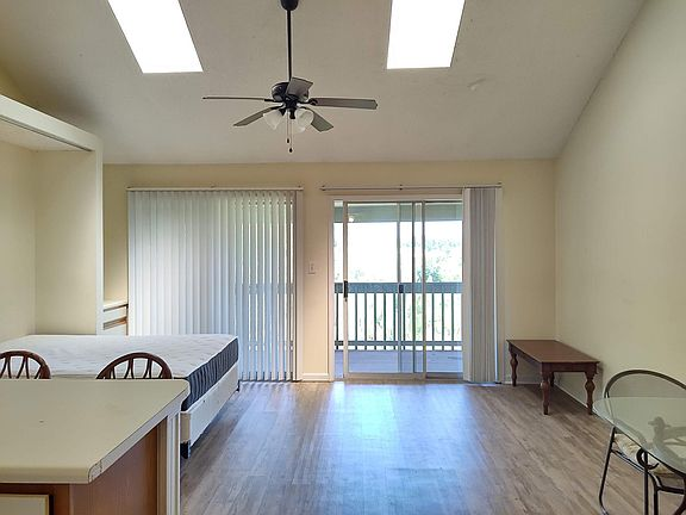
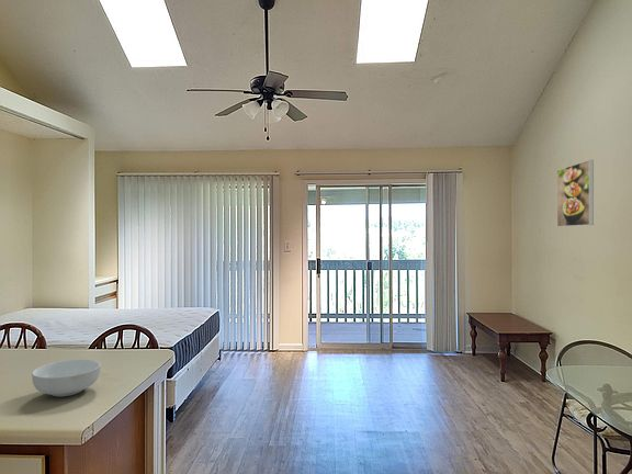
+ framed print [556,159,595,228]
+ cereal bowl [31,358,102,397]
